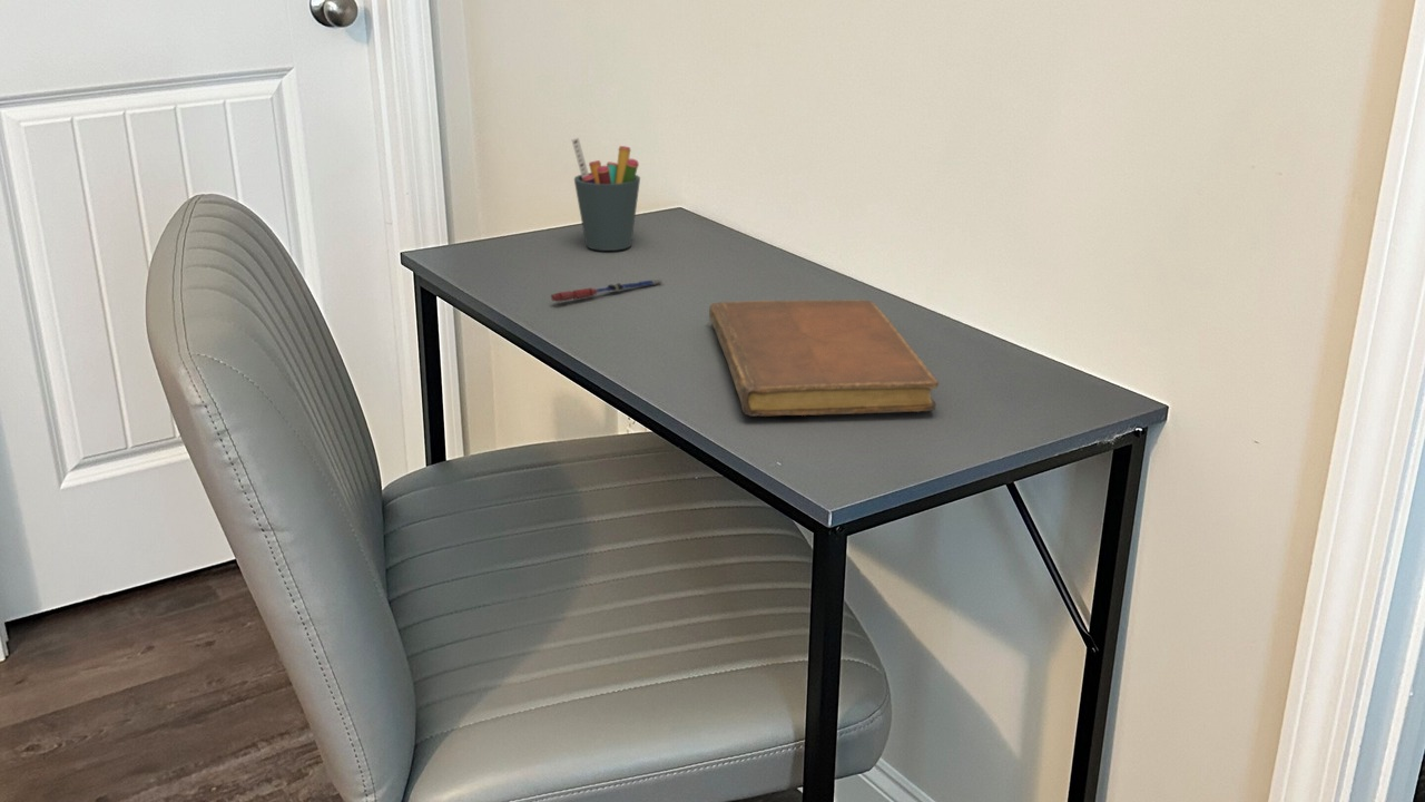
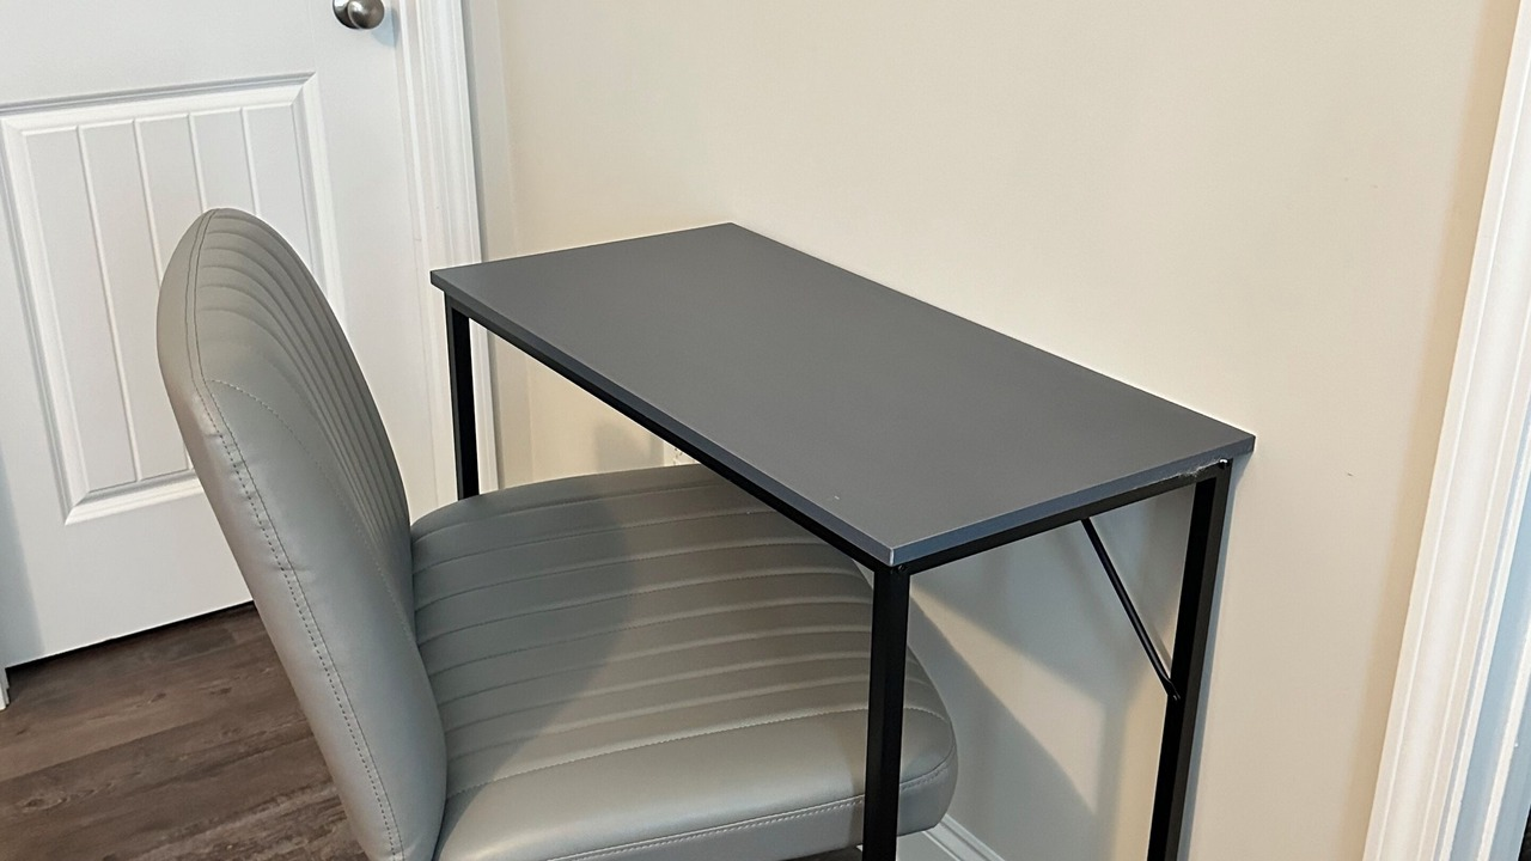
- notebook [708,299,940,418]
- pen holder [571,137,641,252]
- pen [550,278,664,303]
